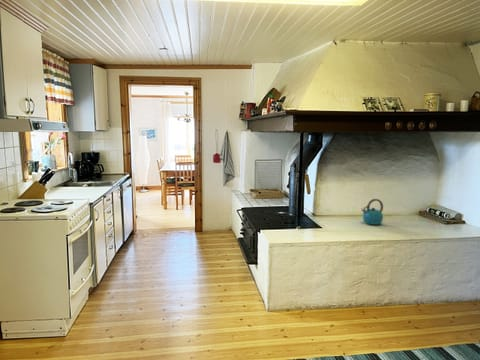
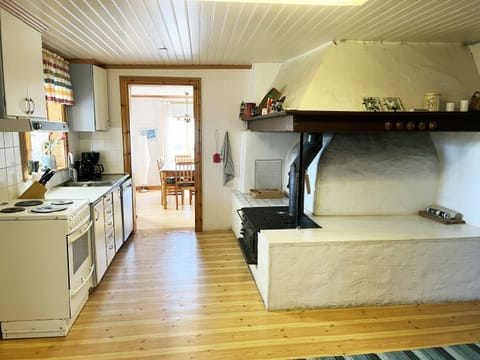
- kettle [360,198,384,226]
